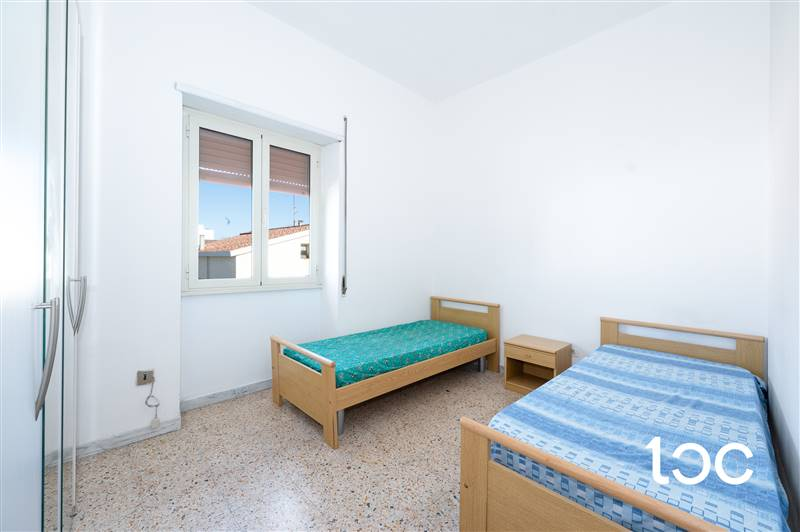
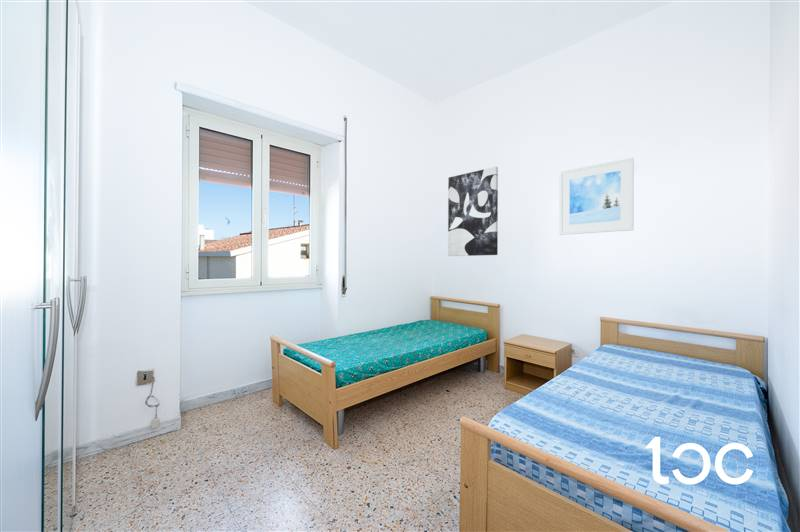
+ wall art [447,166,499,257]
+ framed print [558,157,635,236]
